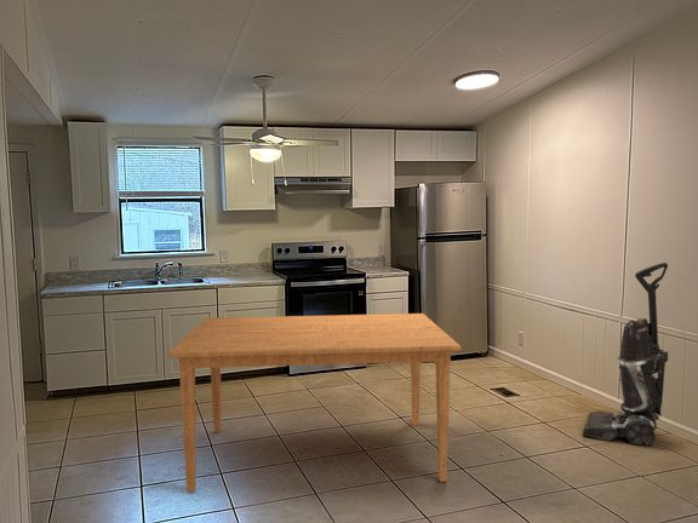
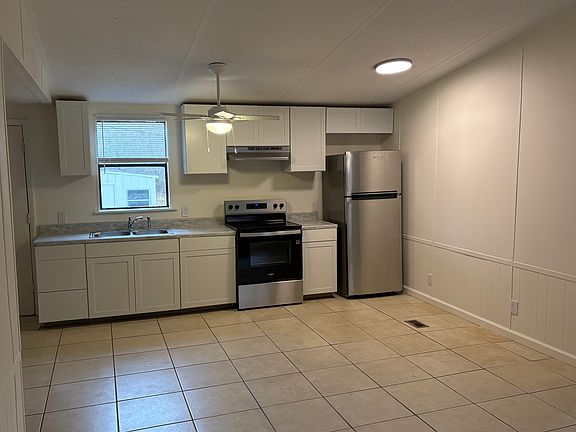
- dining table [167,312,462,493]
- vacuum cleaner [582,262,669,447]
